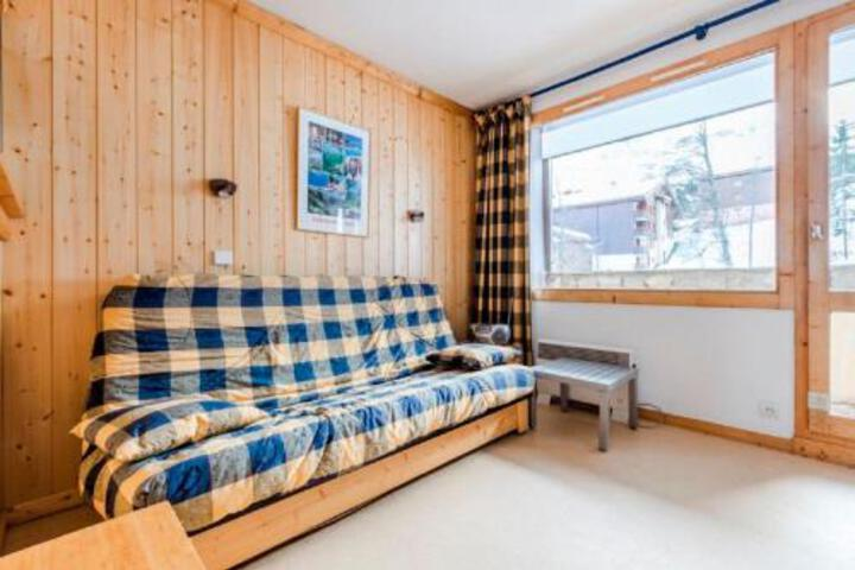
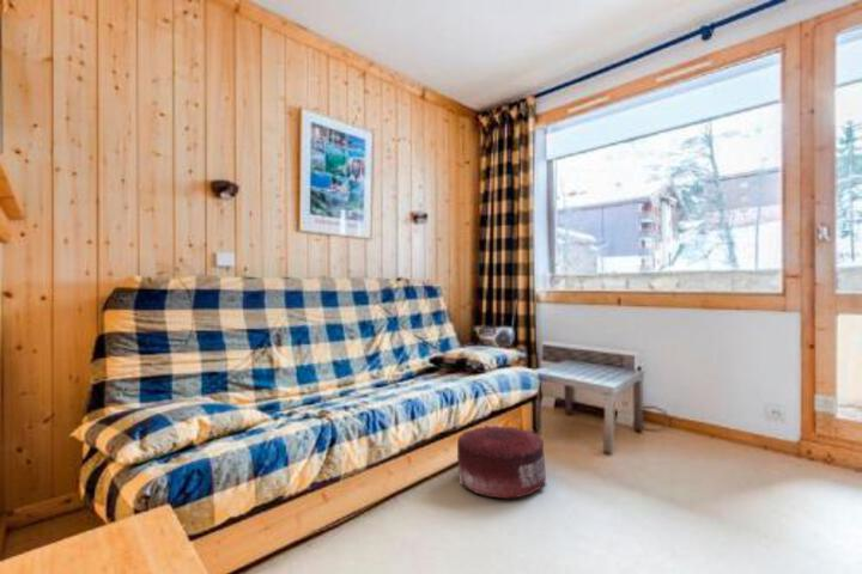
+ pouf [456,423,547,500]
